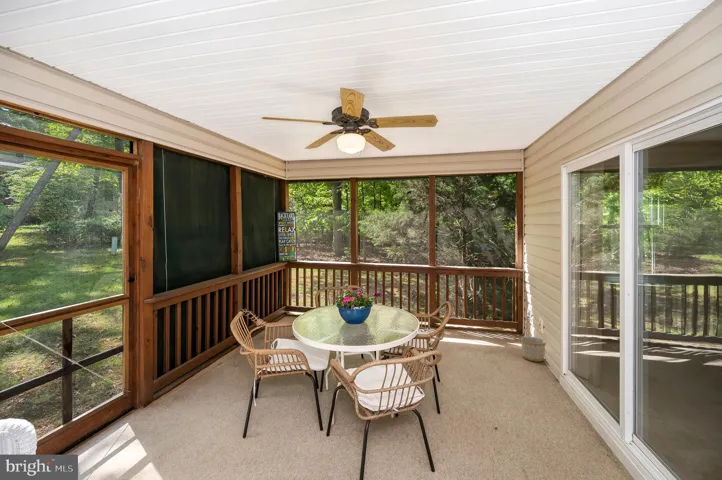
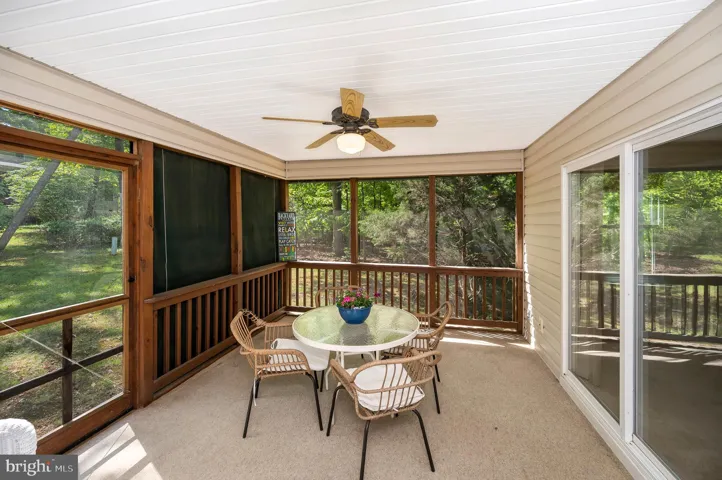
- planter [520,336,547,363]
